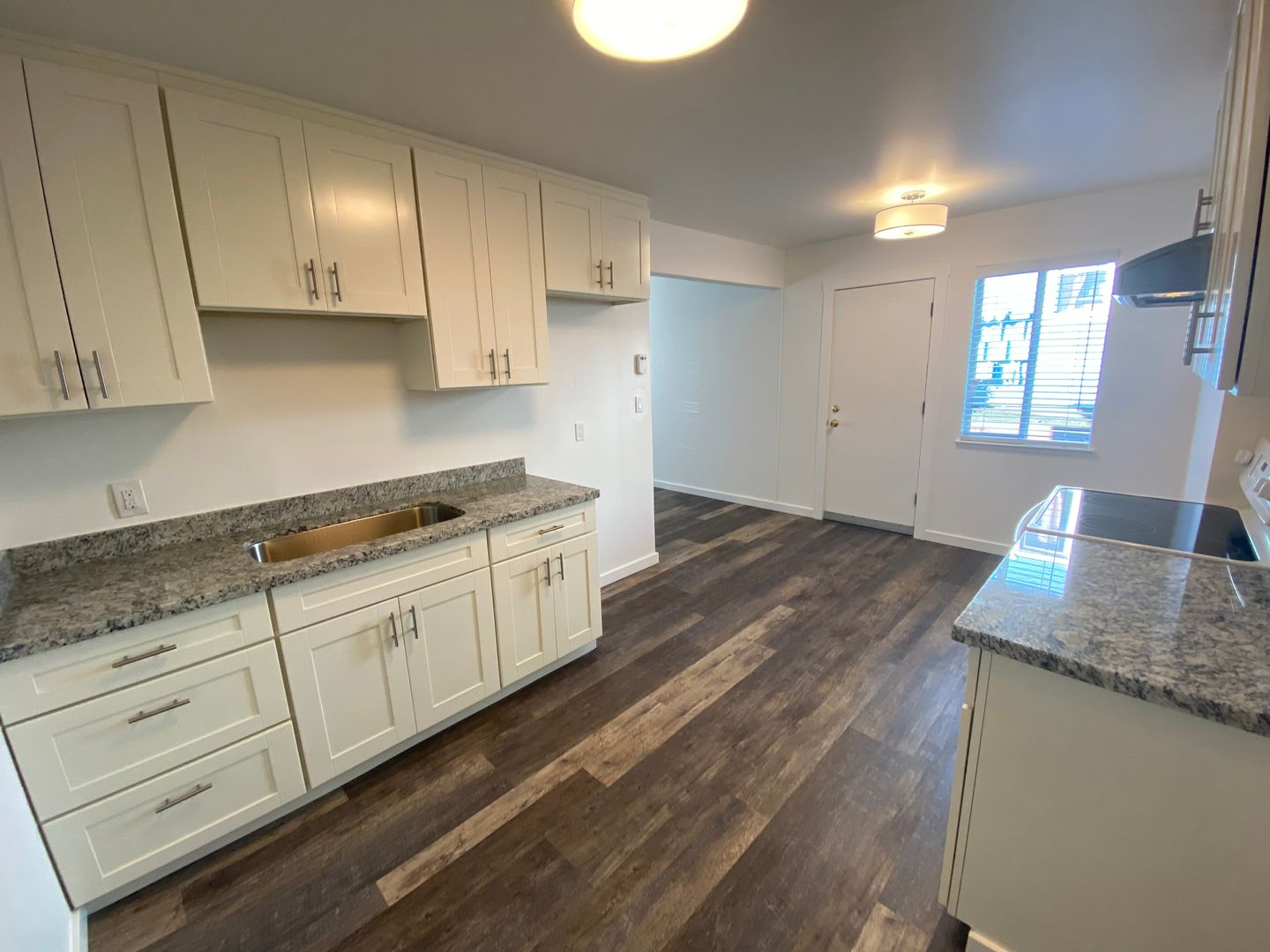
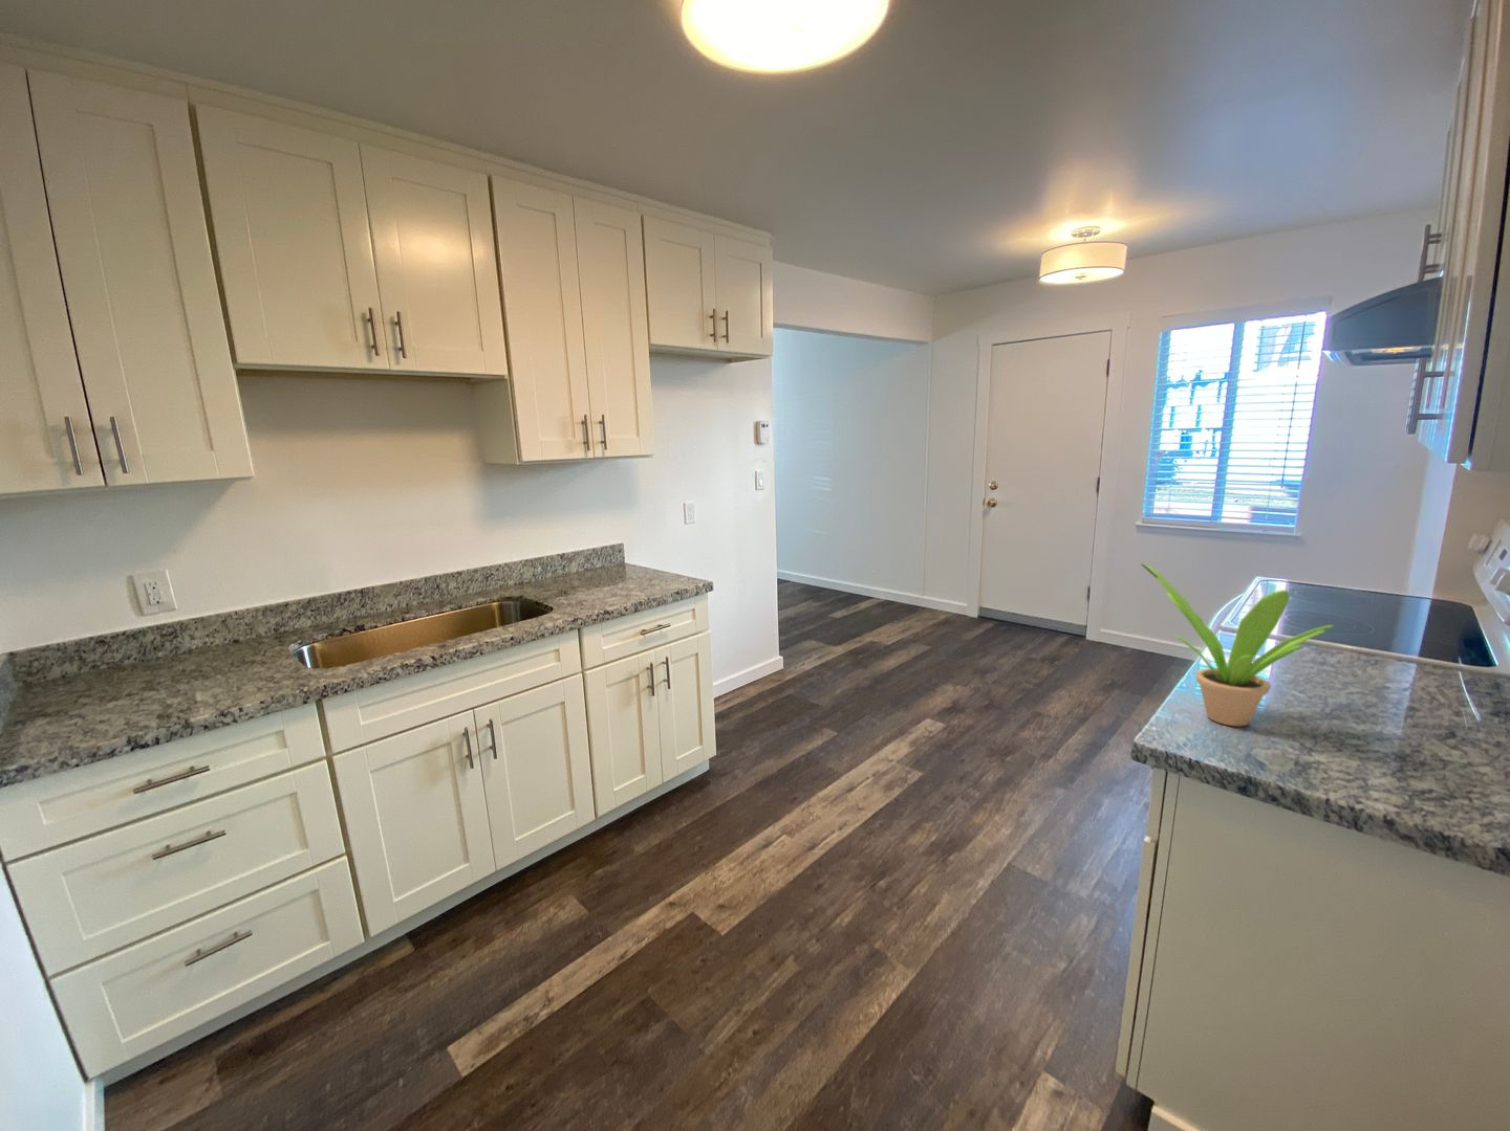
+ potted plant [1141,562,1335,727]
